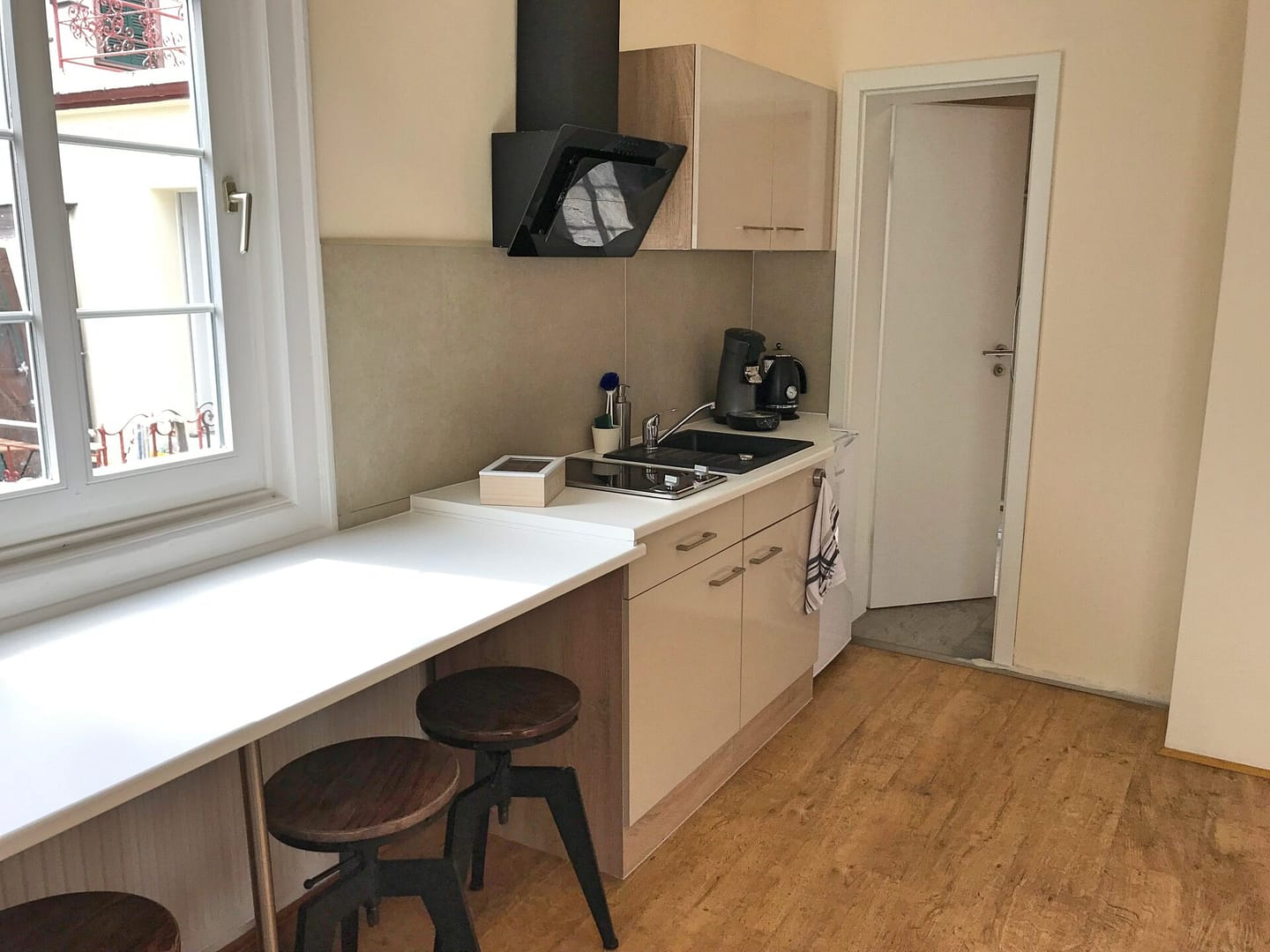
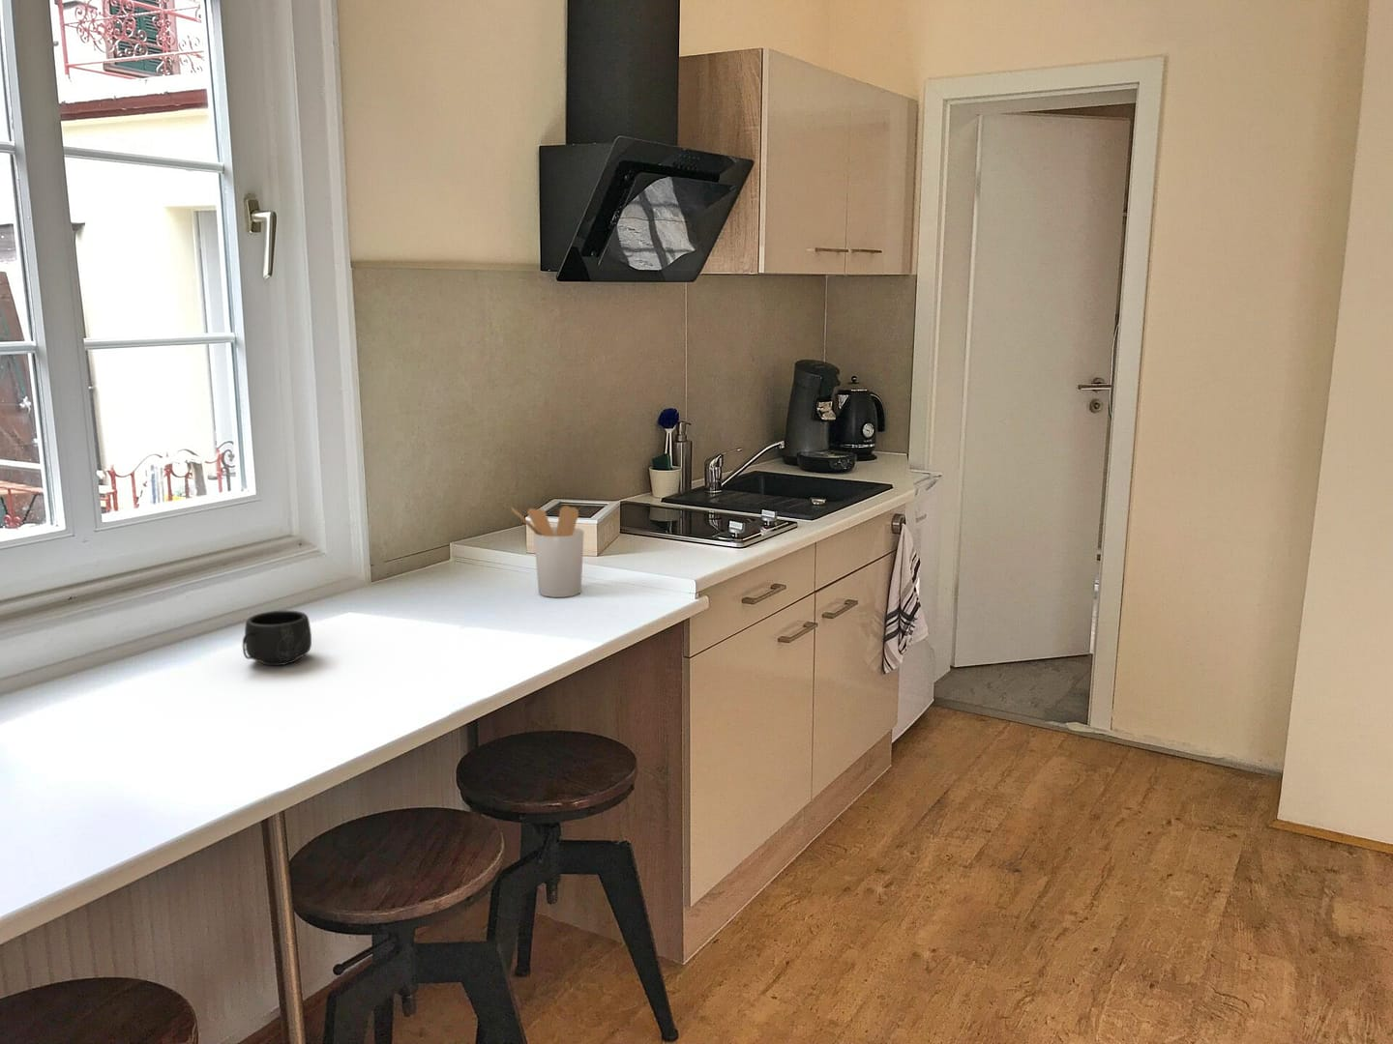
+ mug [241,610,313,666]
+ utensil holder [511,504,586,599]
